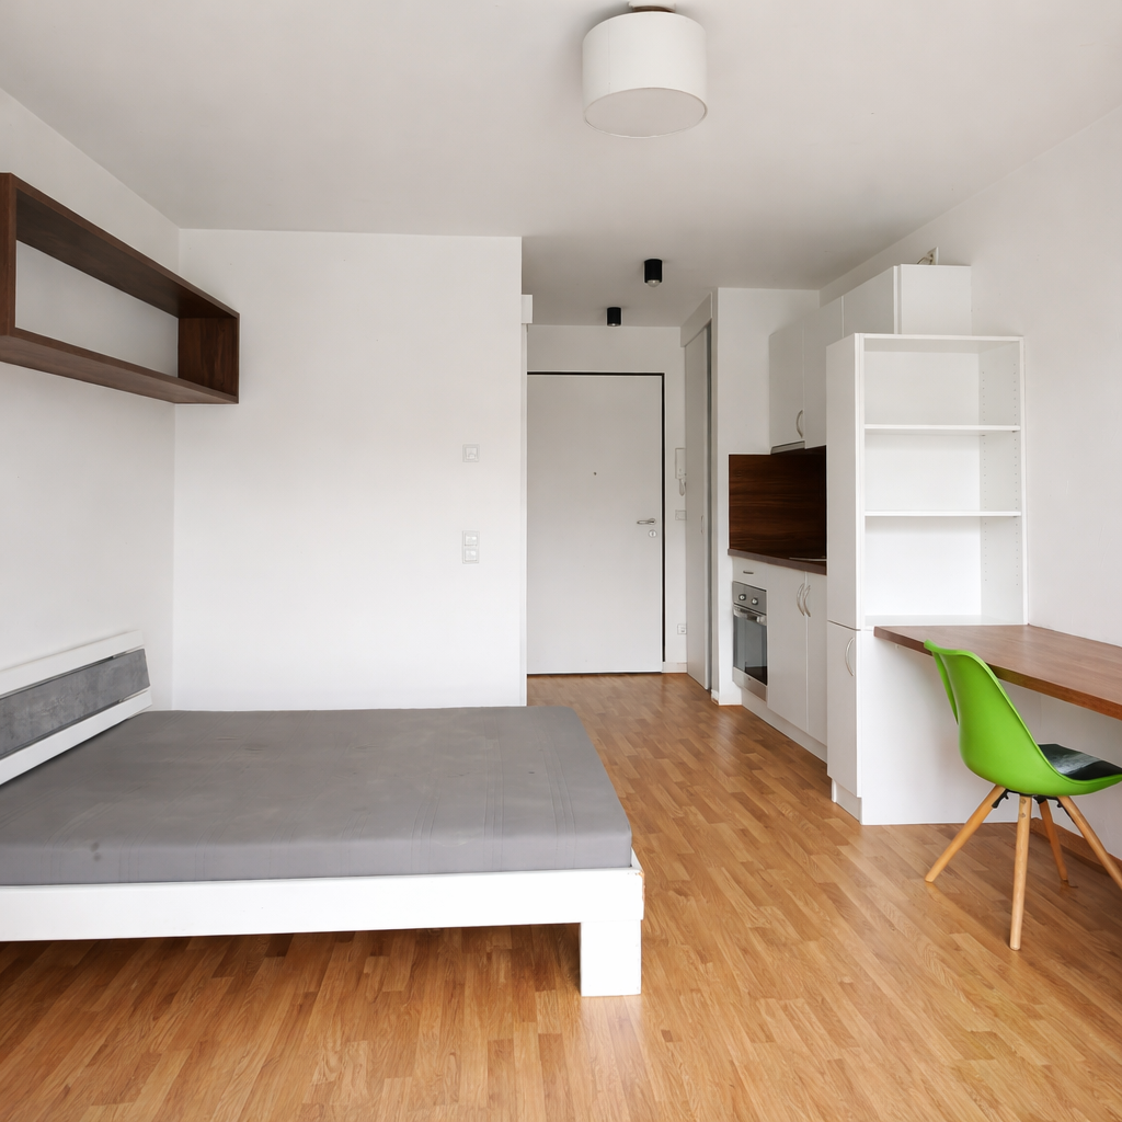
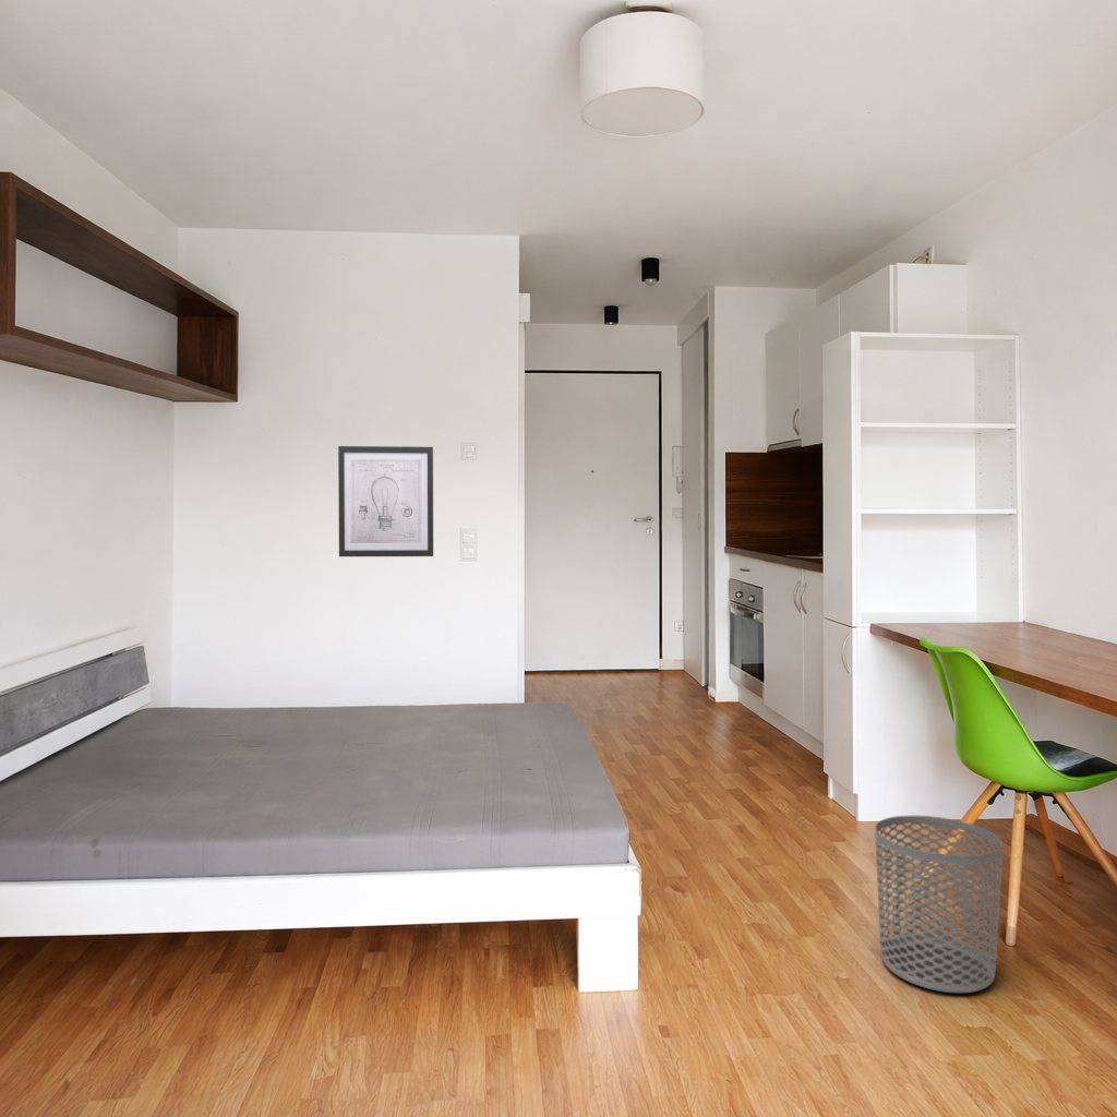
+ wall art [337,445,434,557]
+ waste bin [874,815,1004,994]
